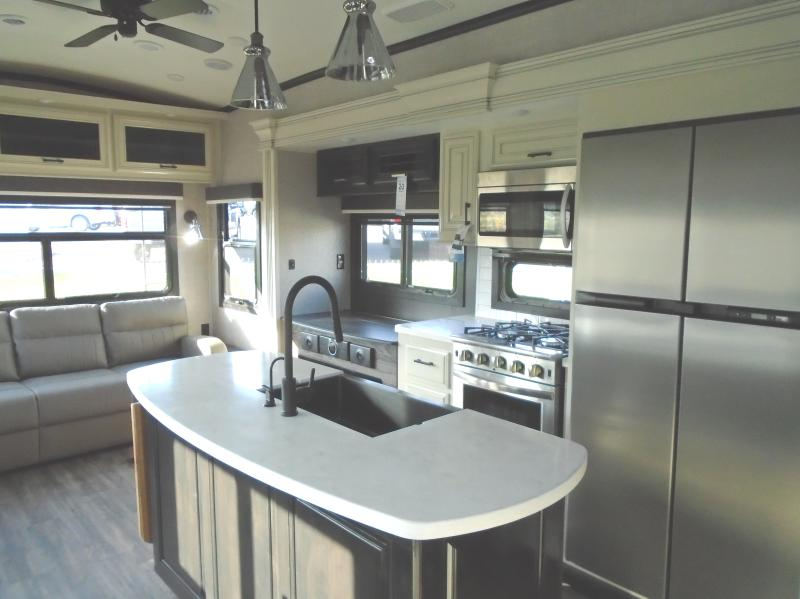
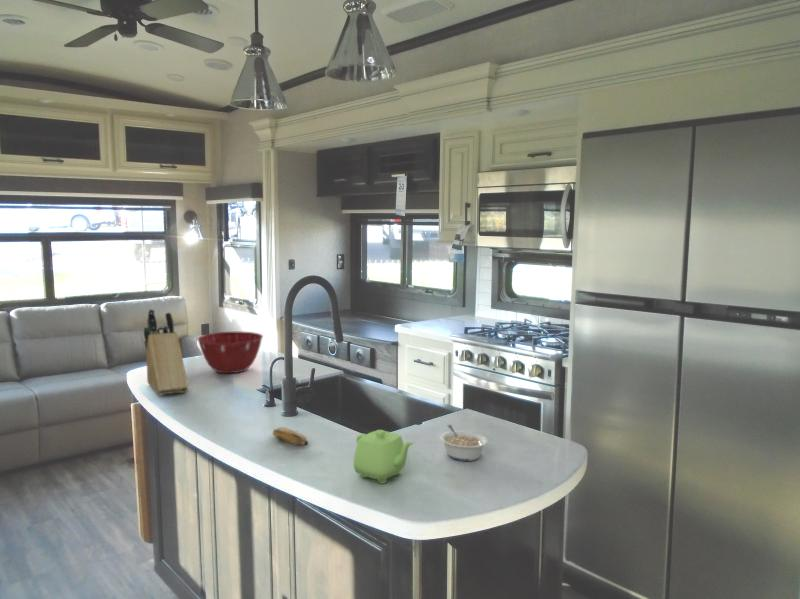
+ banana [272,426,309,447]
+ knife block [143,308,189,397]
+ mixing bowl [196,331,264,374]
+ teapot [352,429,415,484]
+ legume [439,424,489,462]
